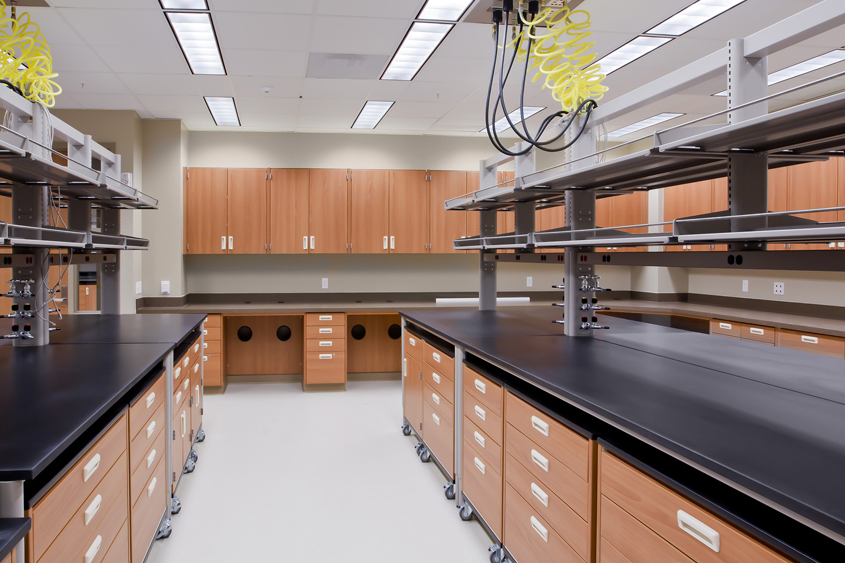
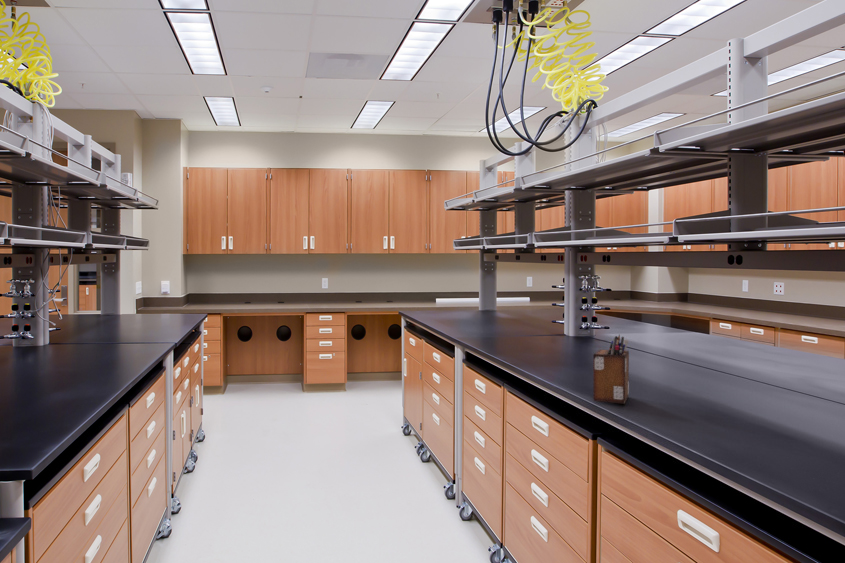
+ desk organizer [592,333,630,405]
